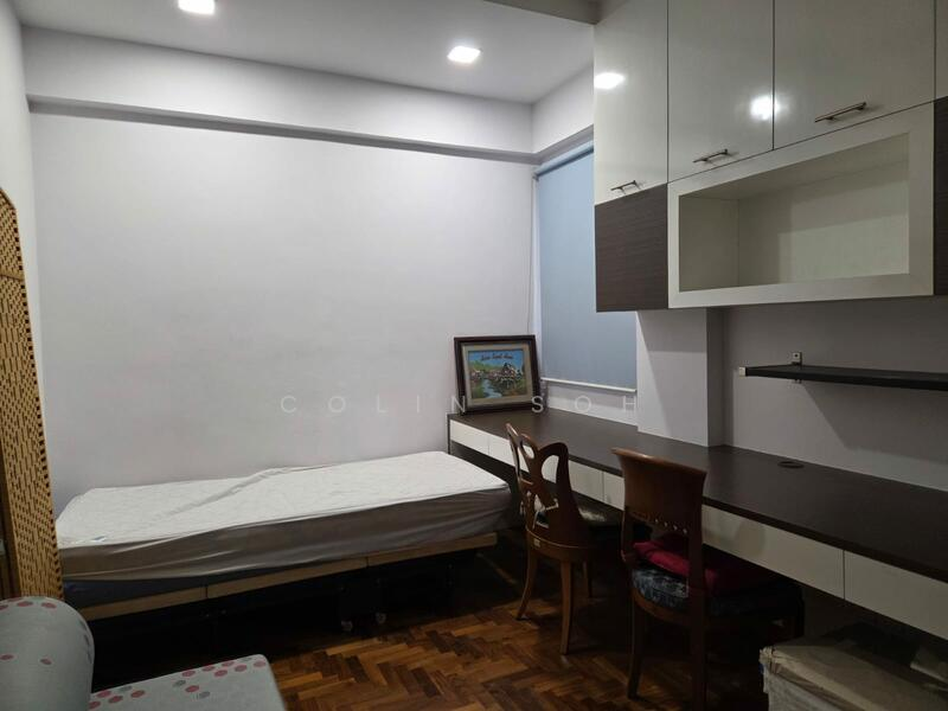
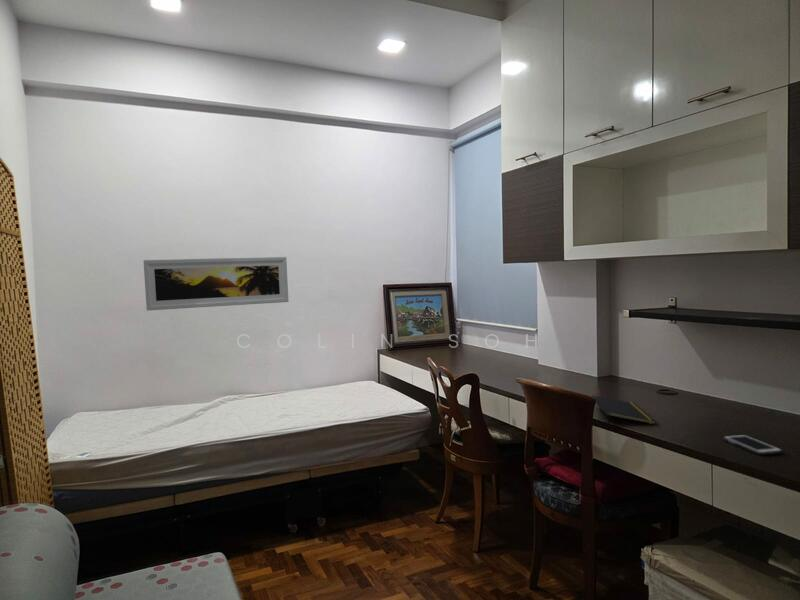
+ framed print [143,256,289,311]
+ cell phone [722,434,783,456]
+ notepad [591,394,657,426]
